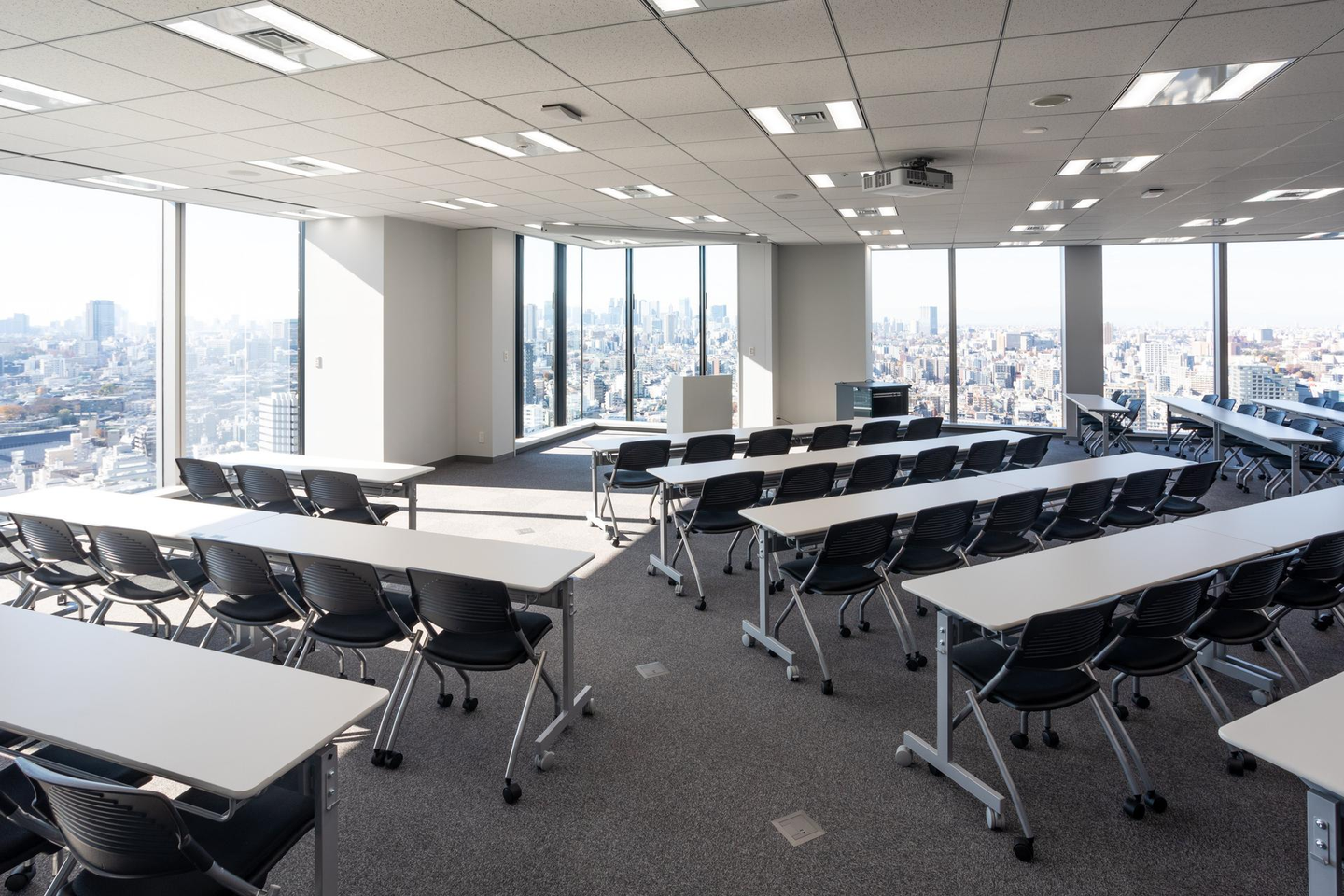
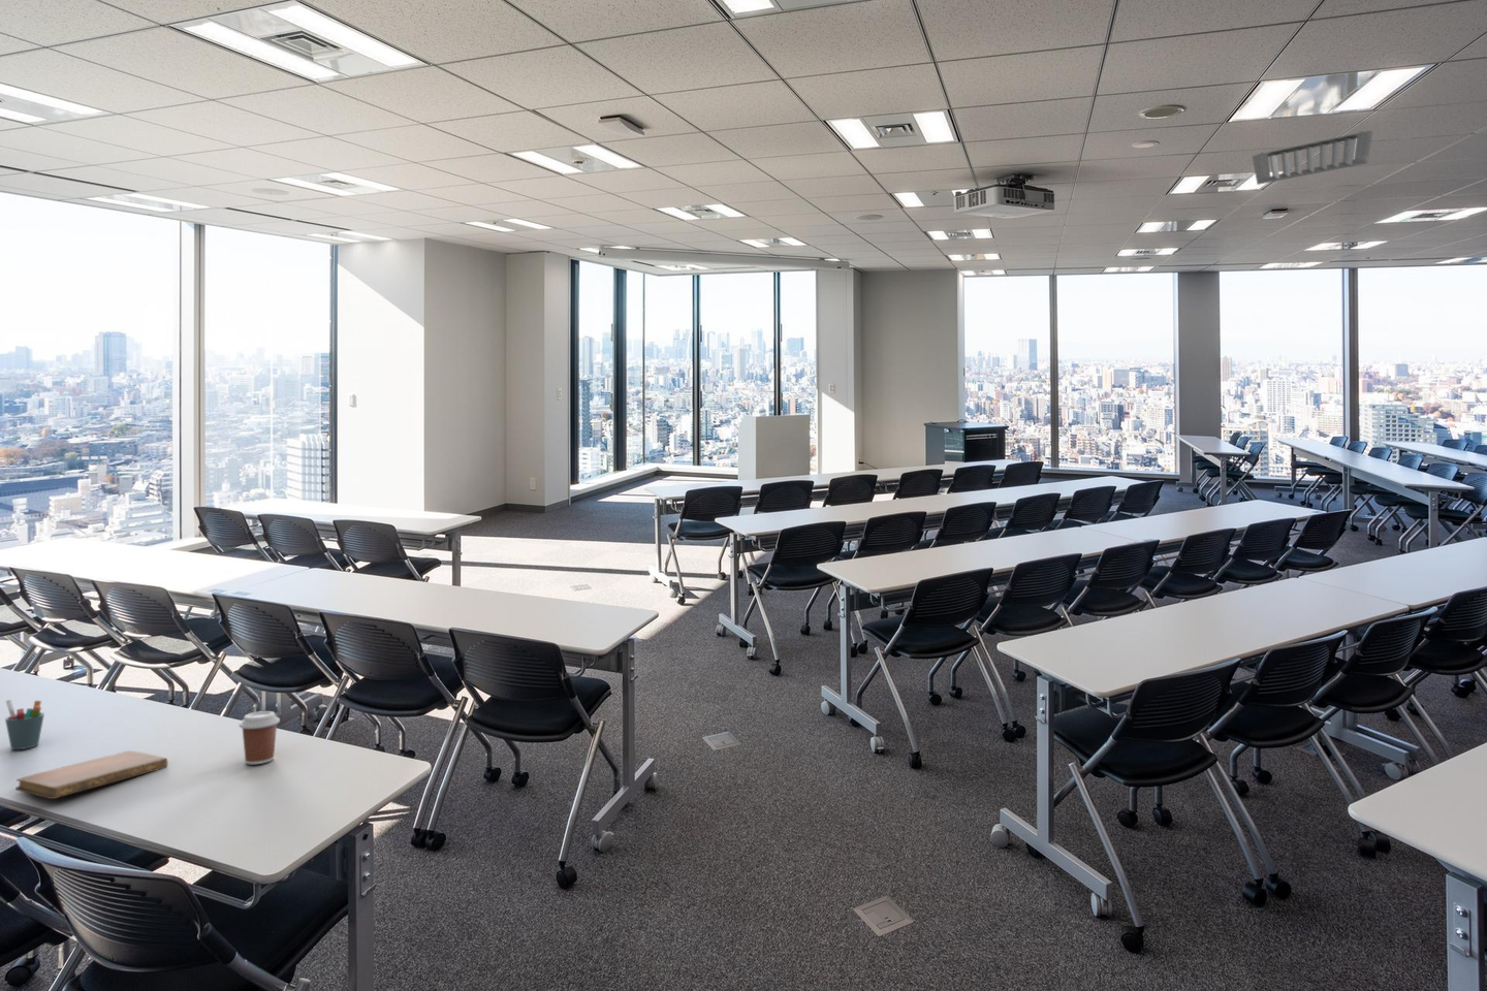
+ pen holder [4,699,45,751]
+ notebook [14,750,168,800]
+ coffee cup [239,710,281,765]
+ ceiling vent [1250,129,1373,186]
